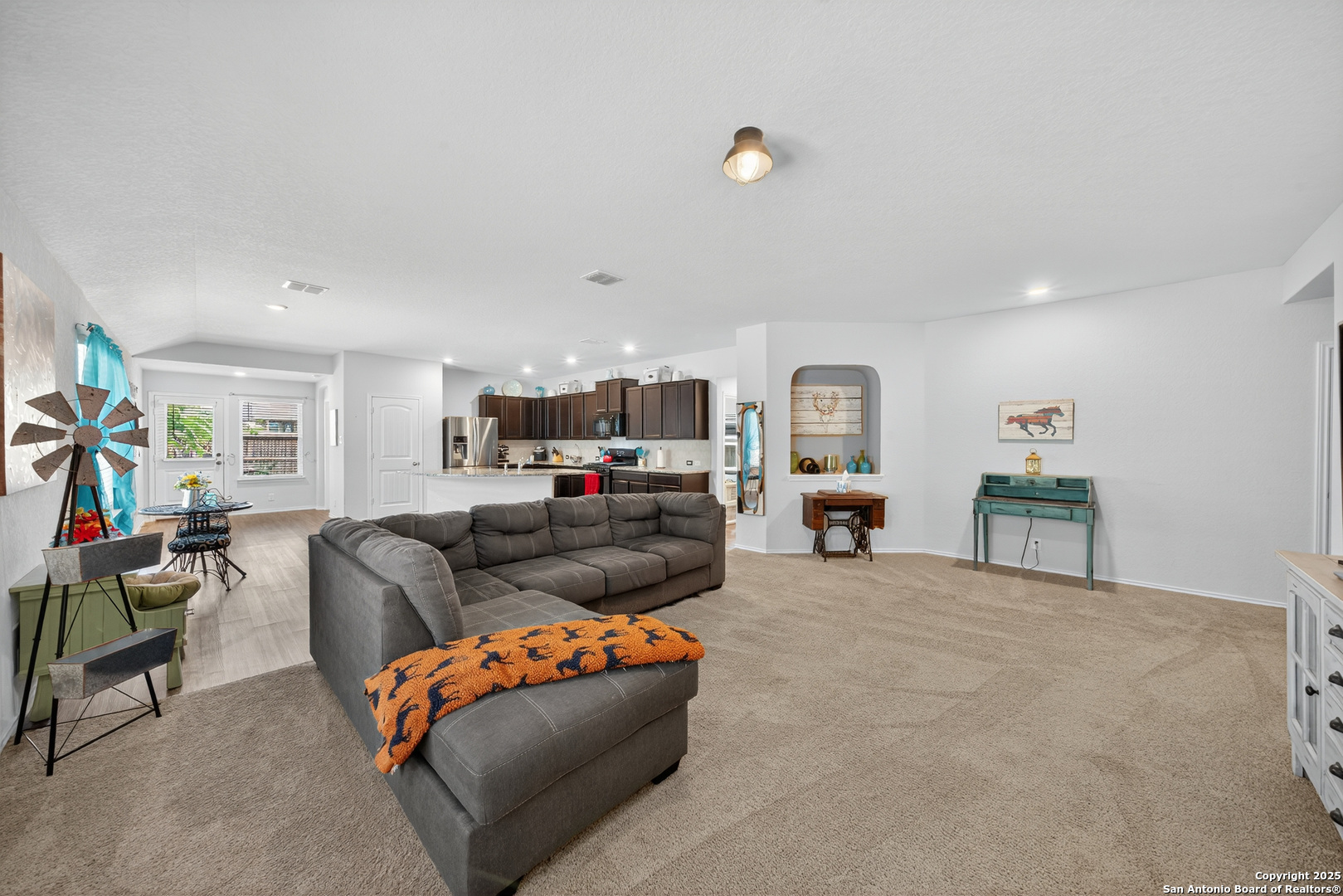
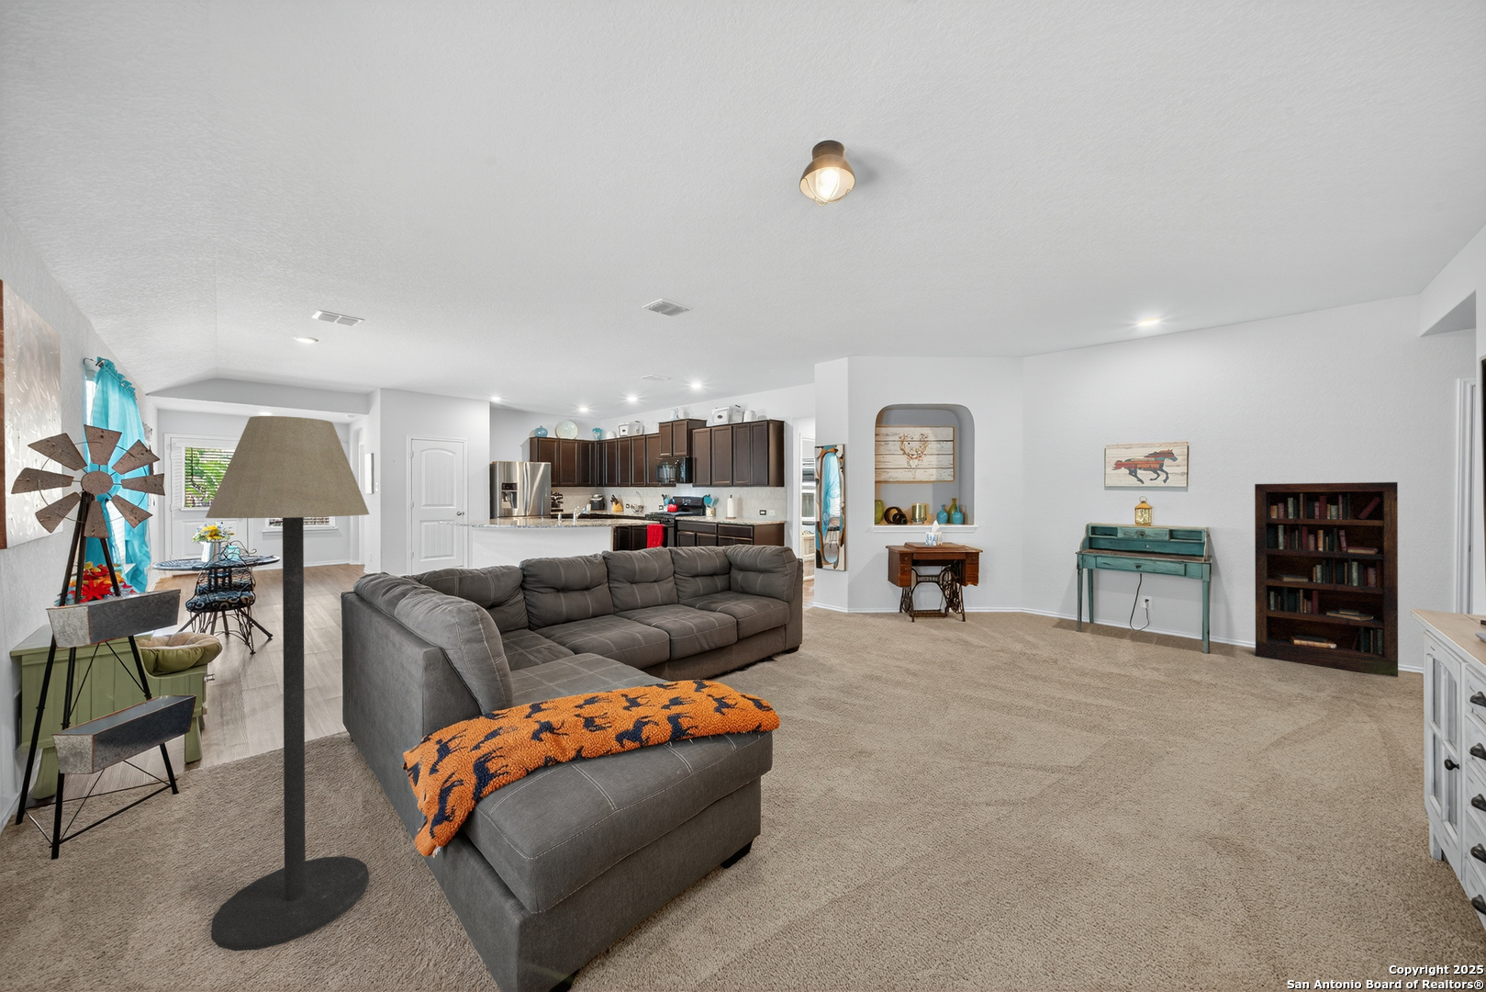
+ bookcase [1254,482,1399,678]
+ floor lamp [205,415,370,951]
